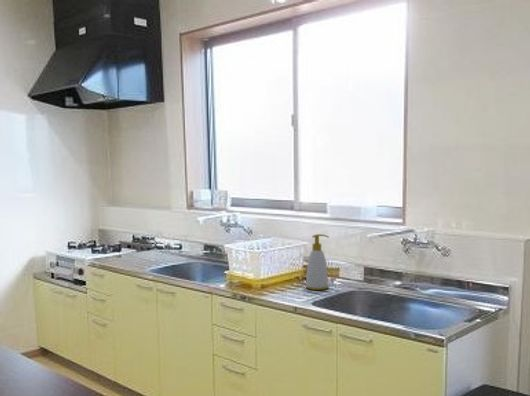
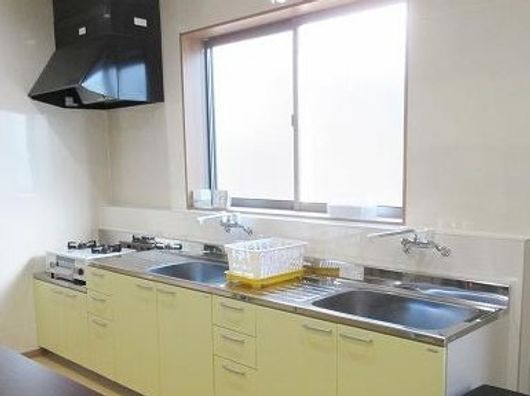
- soap bottle [305,233,330,291]
